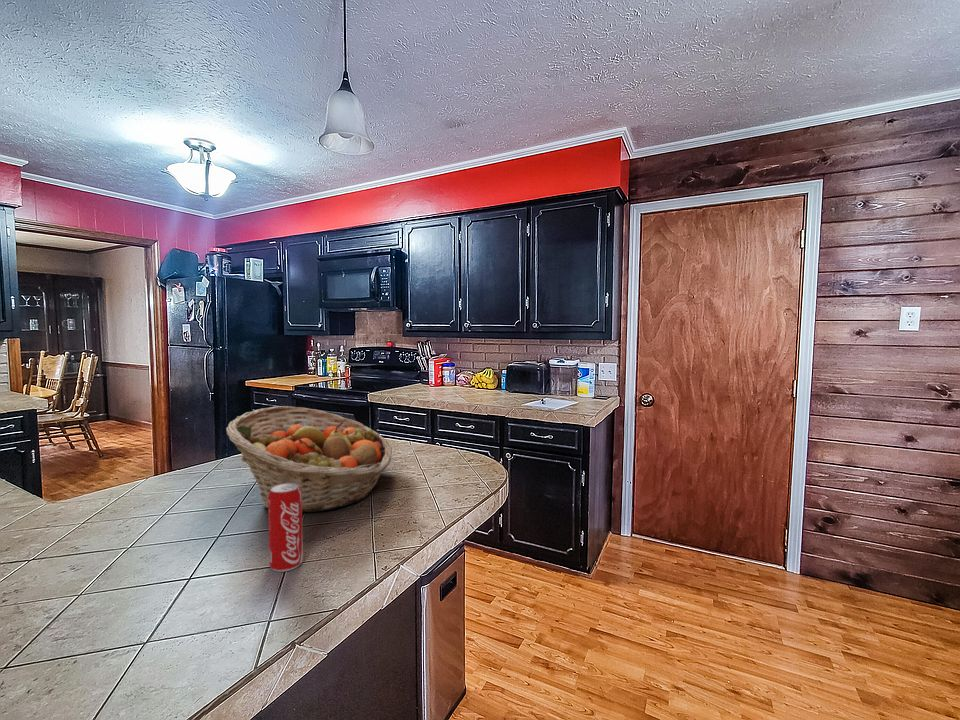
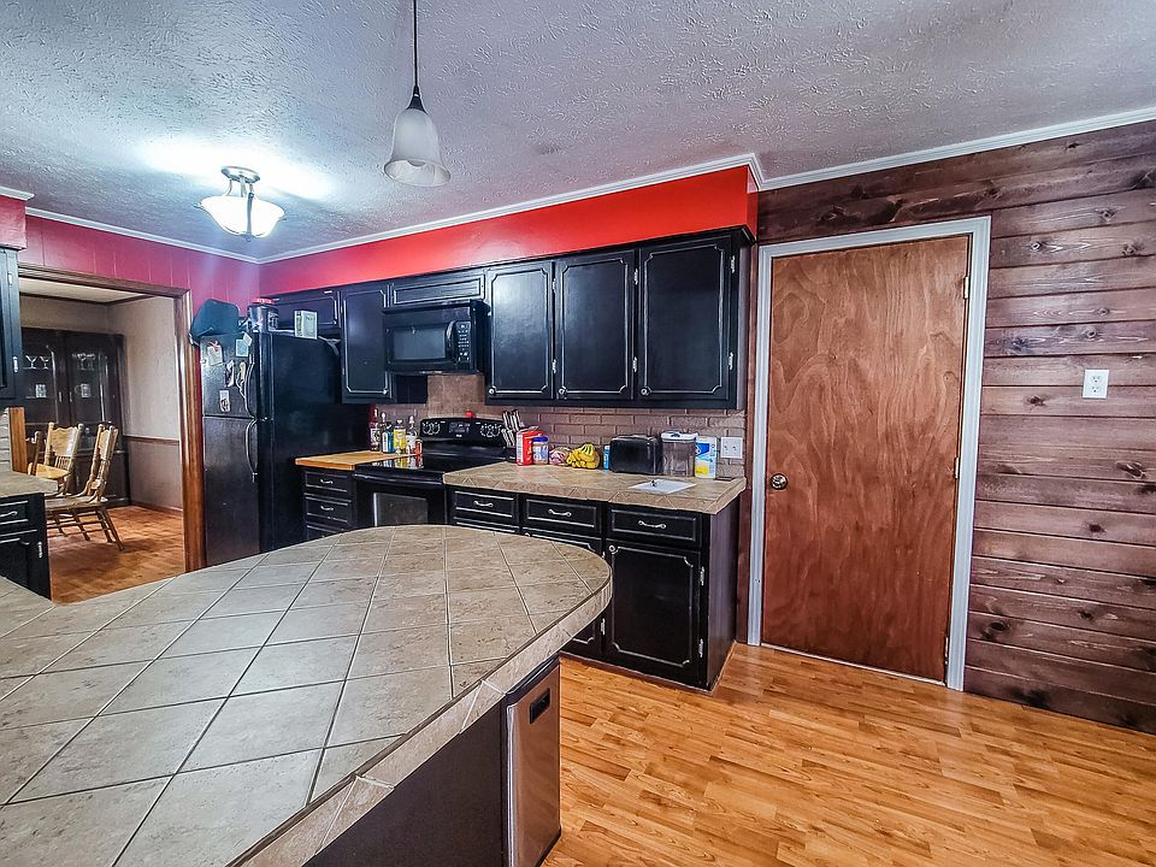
- beverage can [267,483,304,573]
- fruit basket [225,405,393,513]
